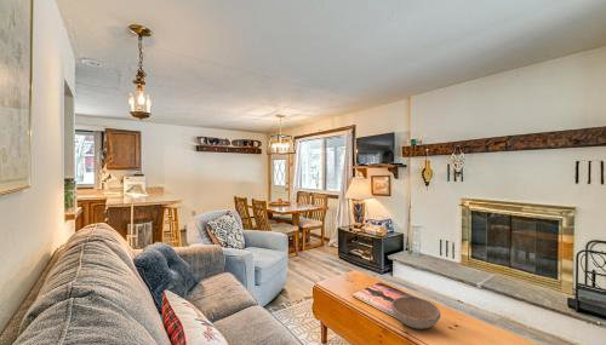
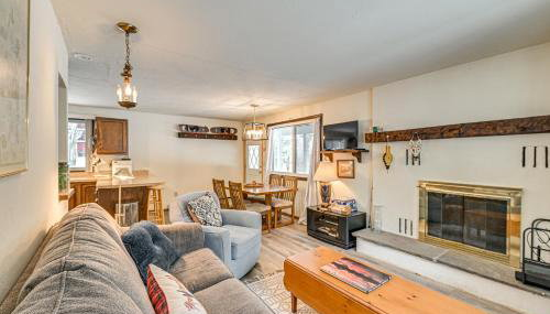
- bowl [390,295,442,330]
